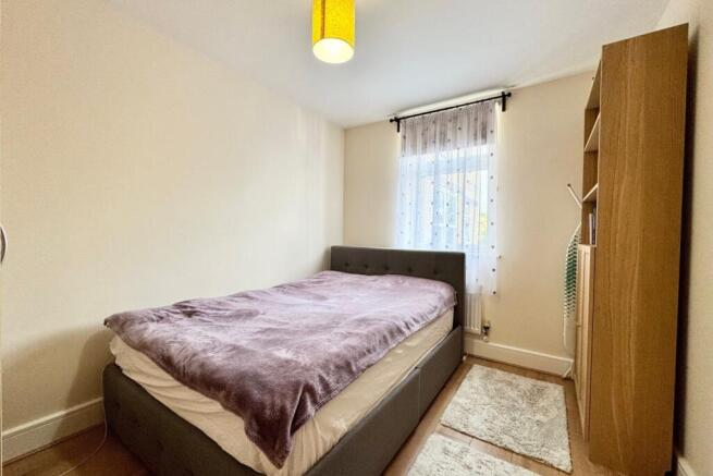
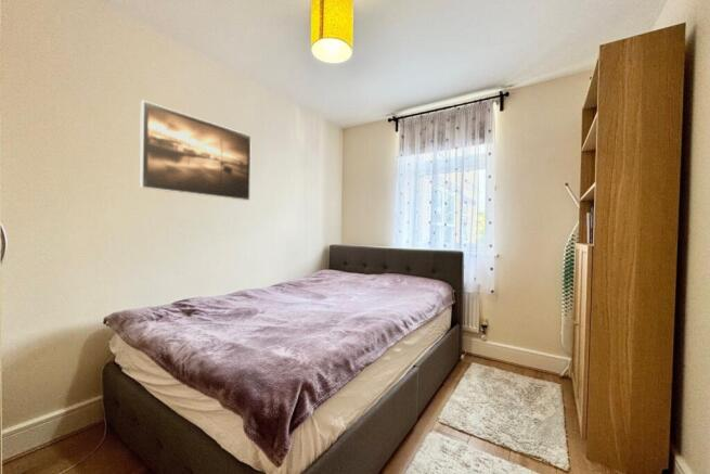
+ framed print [139,100,253,202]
